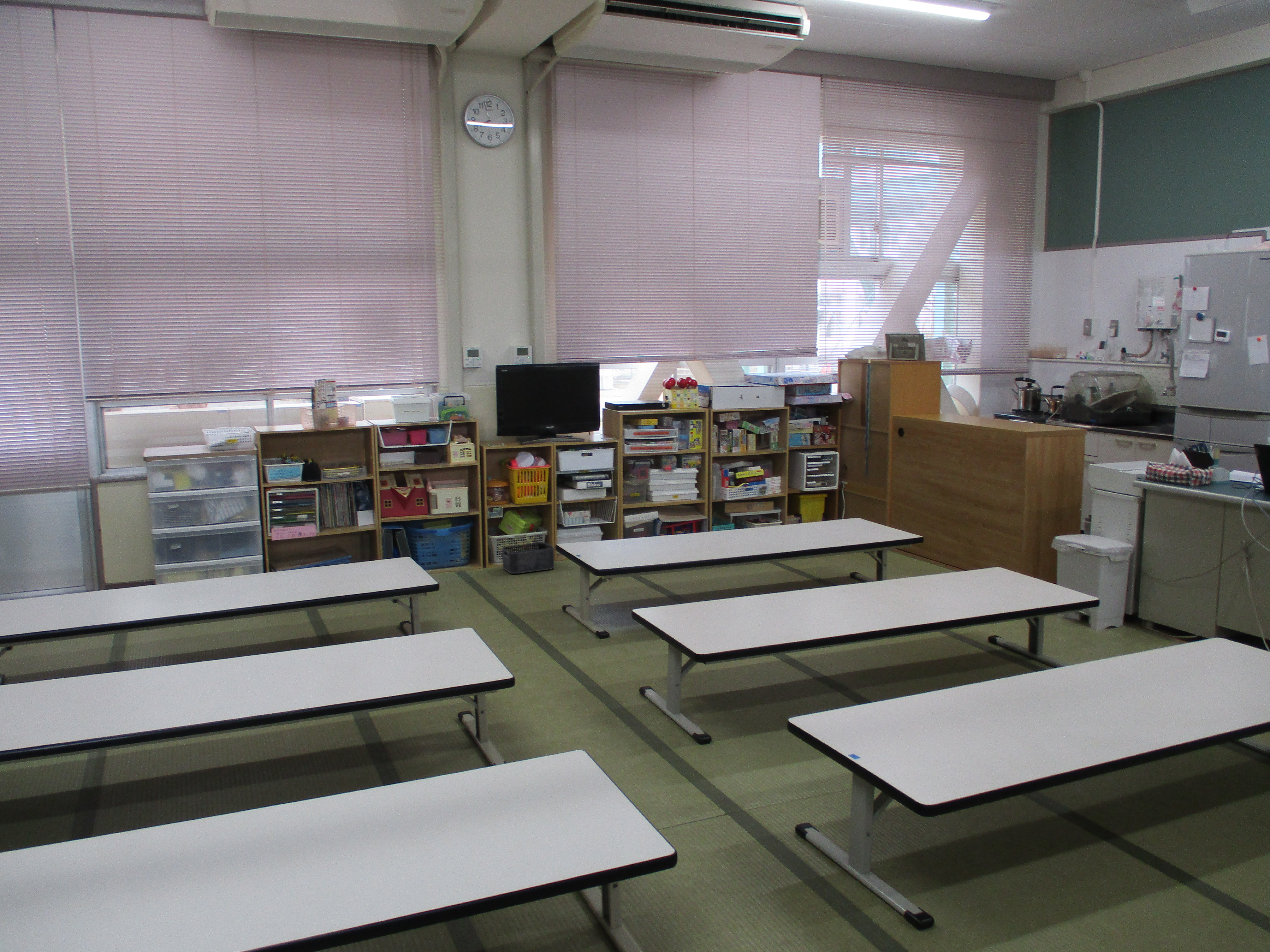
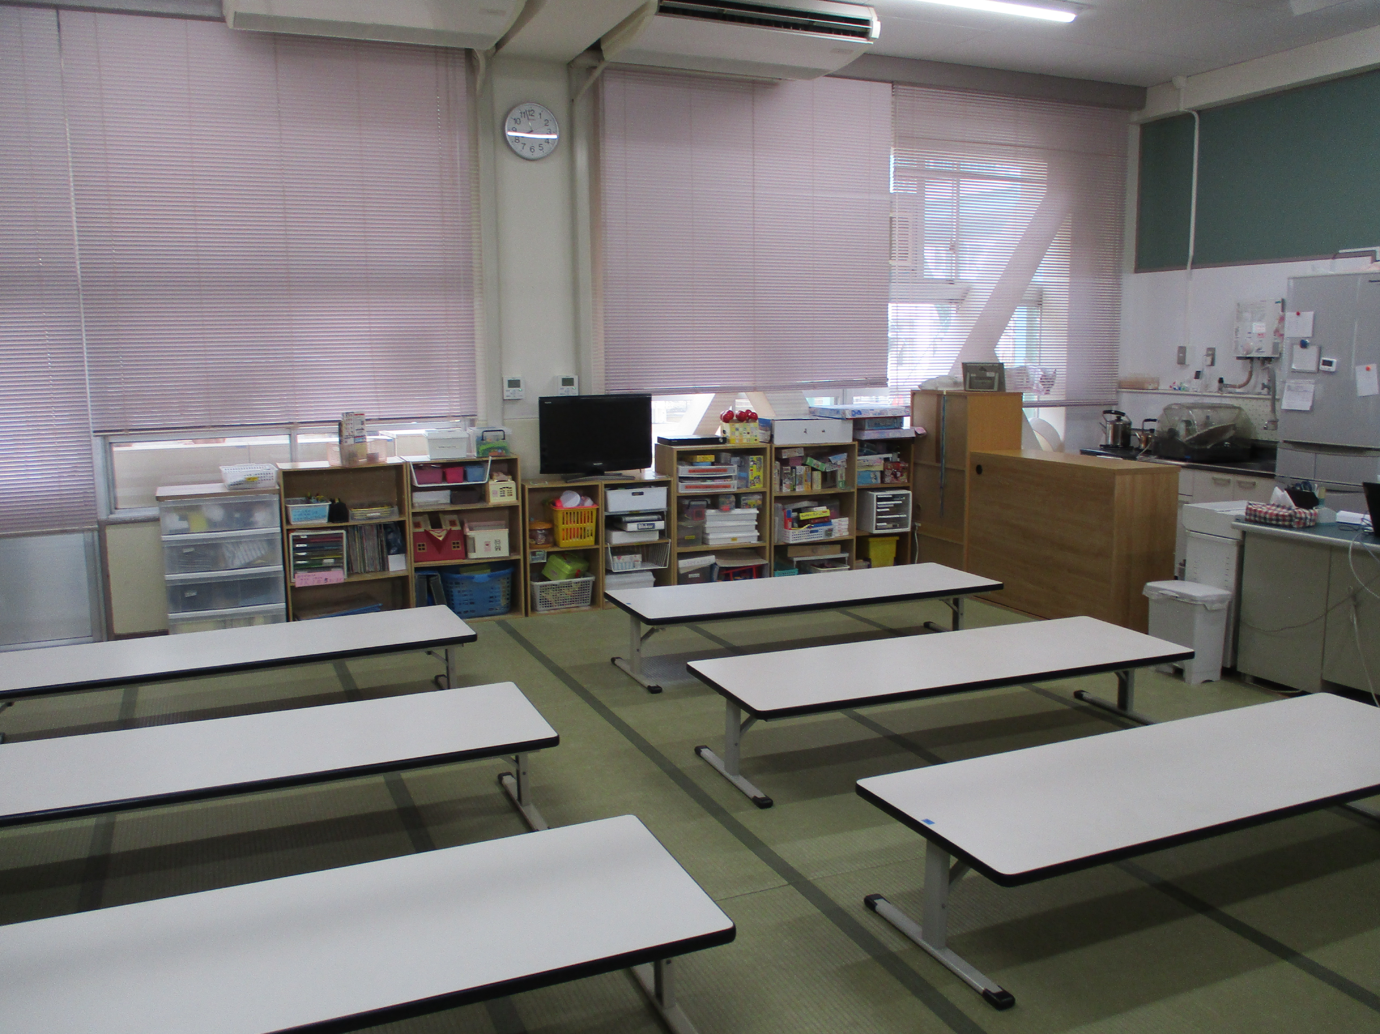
- storage bin [502,542,555,574]
